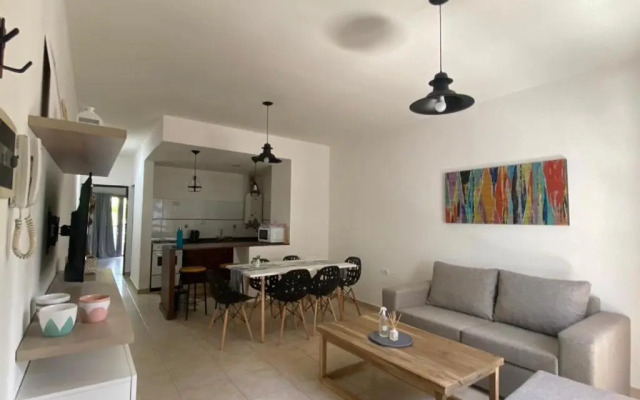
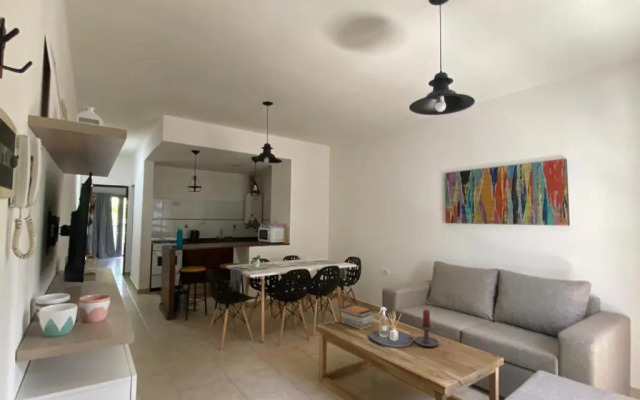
+ book stack [338,303,375,330]
+ candle holder [409,309,440,348]
